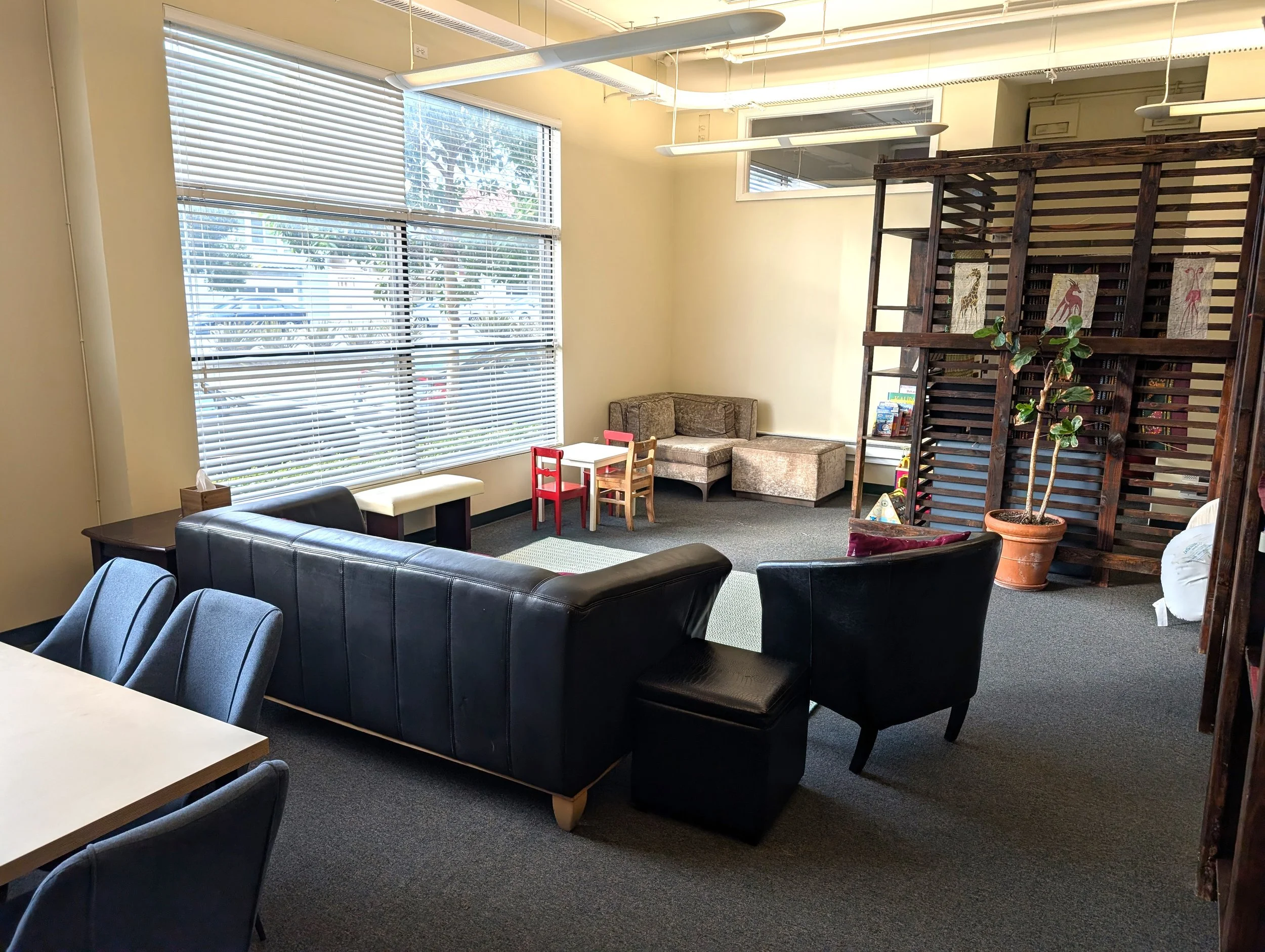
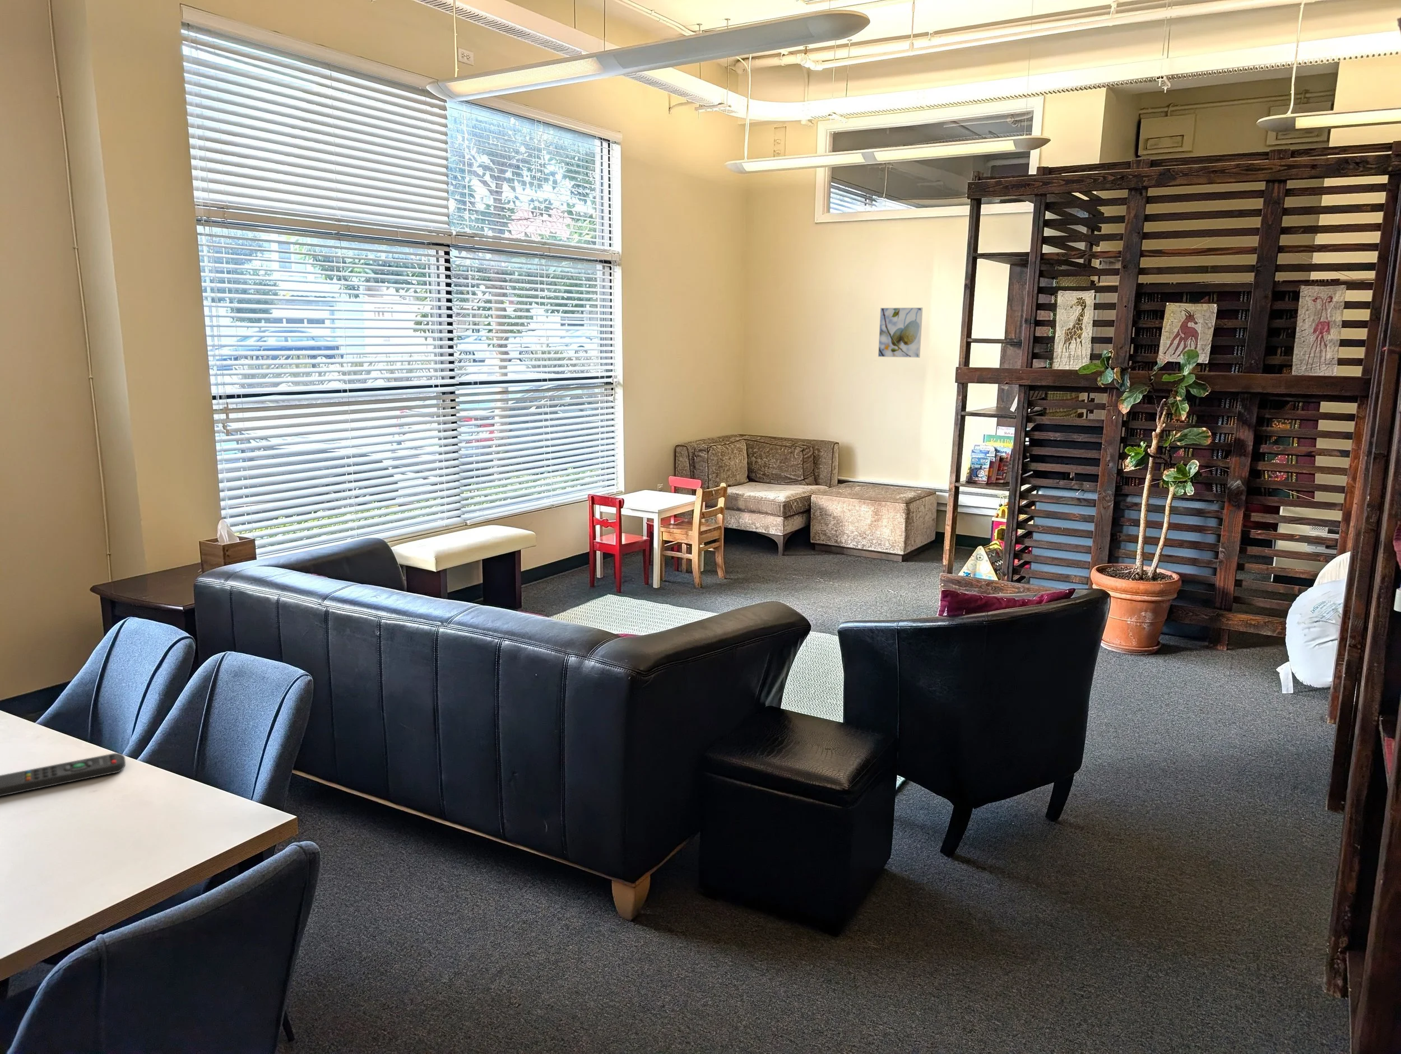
+ remote control [0,753,126,797]
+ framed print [877,307,923,359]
